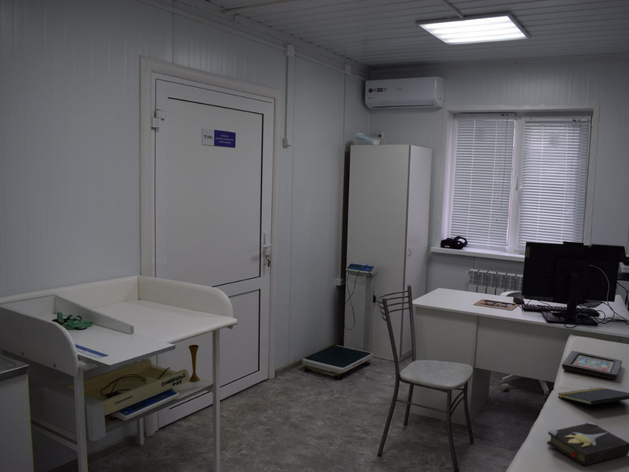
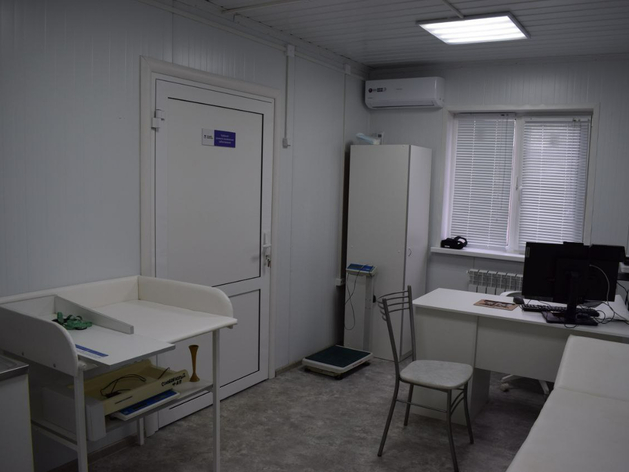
- notepad [557,387,629,406]
- hardback book [546,421,629,467]
- religious icon [561,350,623,381]
